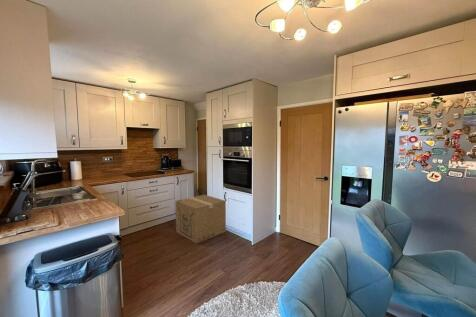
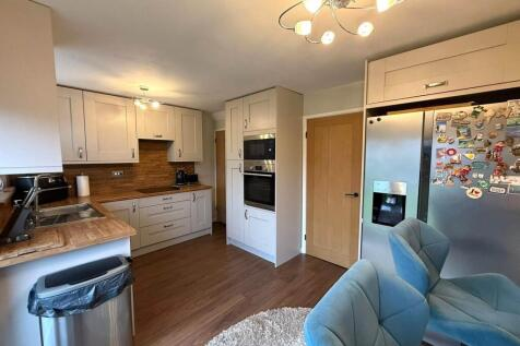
- cardboard box [175,194,227,245]
